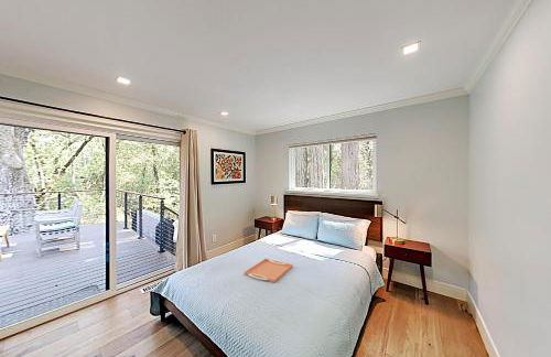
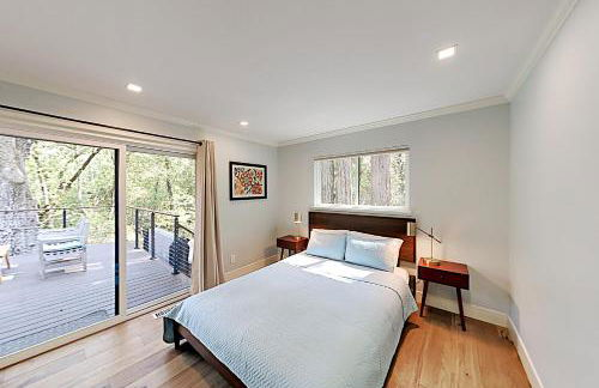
- serving tray [244,258,293,283]
